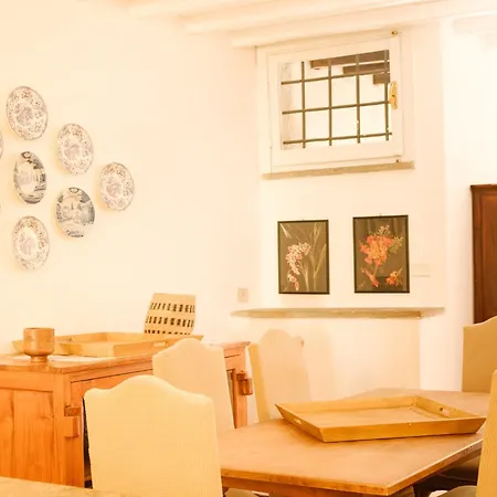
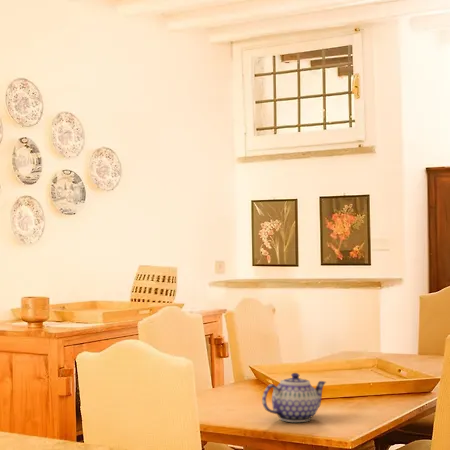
+ teapot [261,372,327,423]
